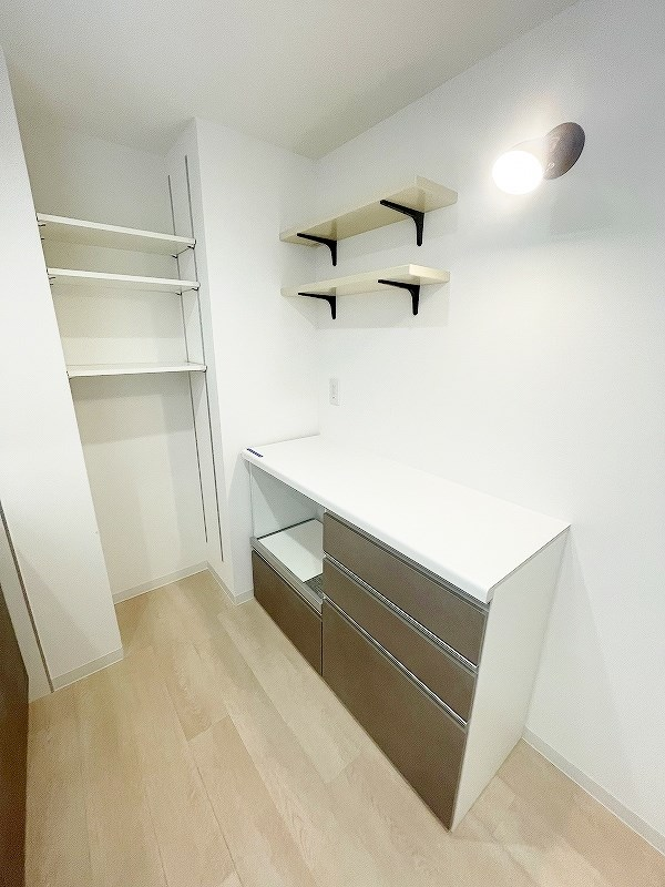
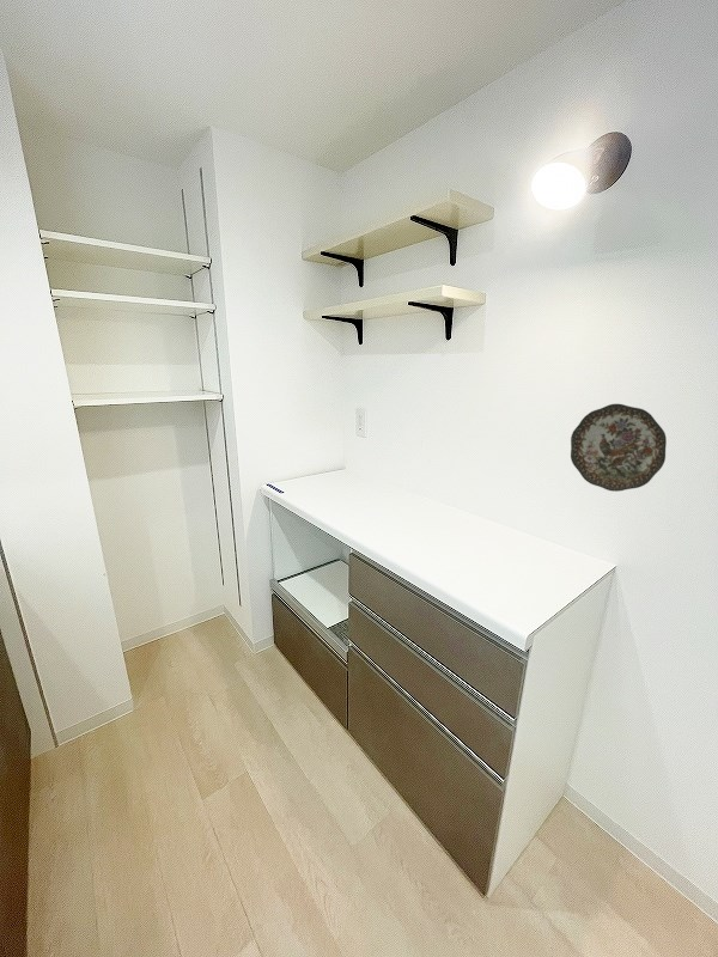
+ decorative plate [570,403,668,493]
